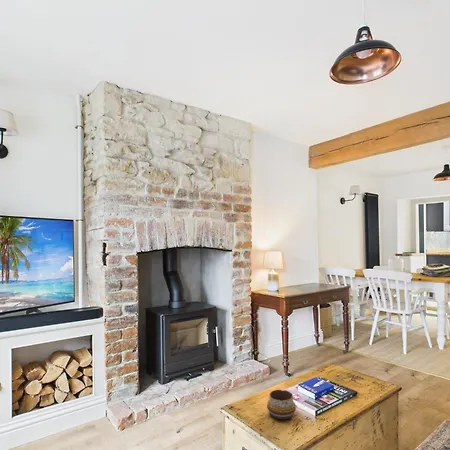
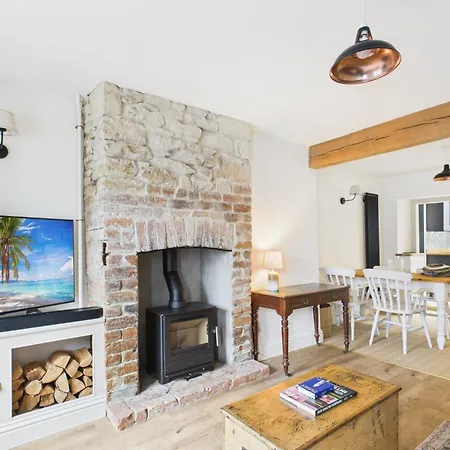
- decorative bowl [266,389,297,420]
